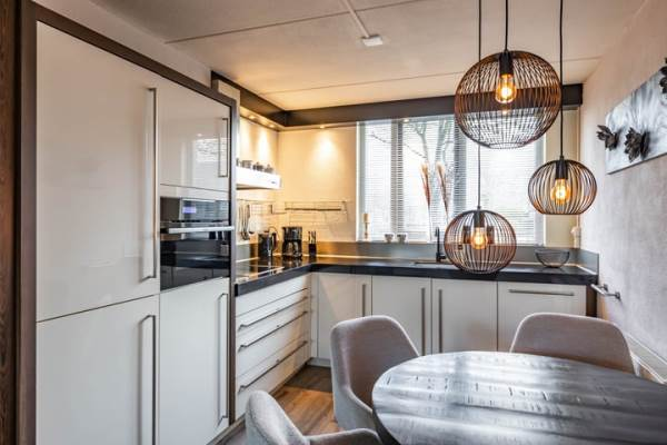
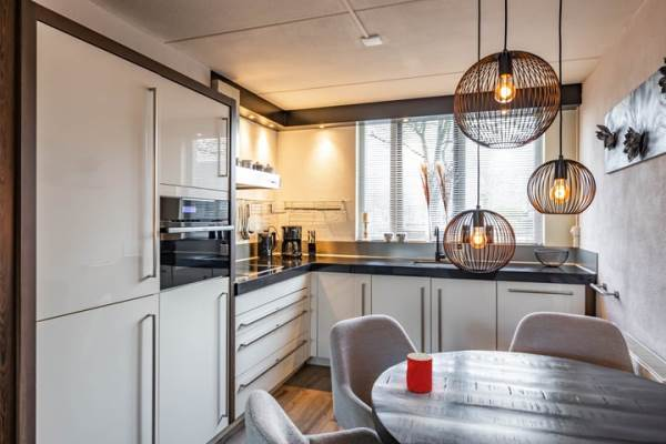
+ cup [405,352,434,394]
